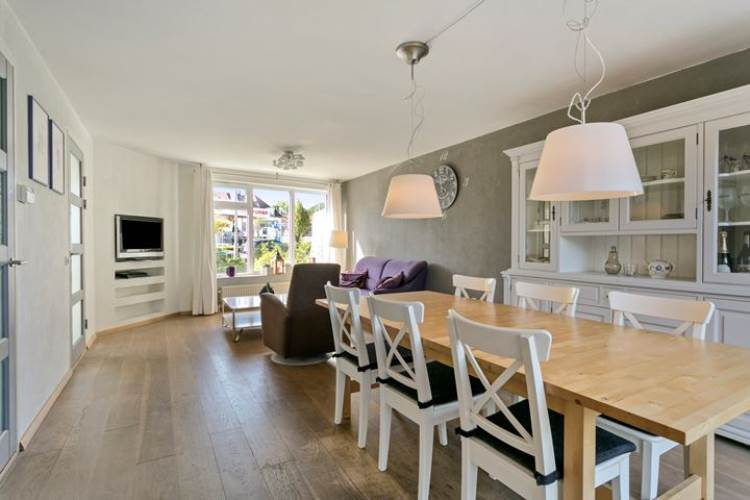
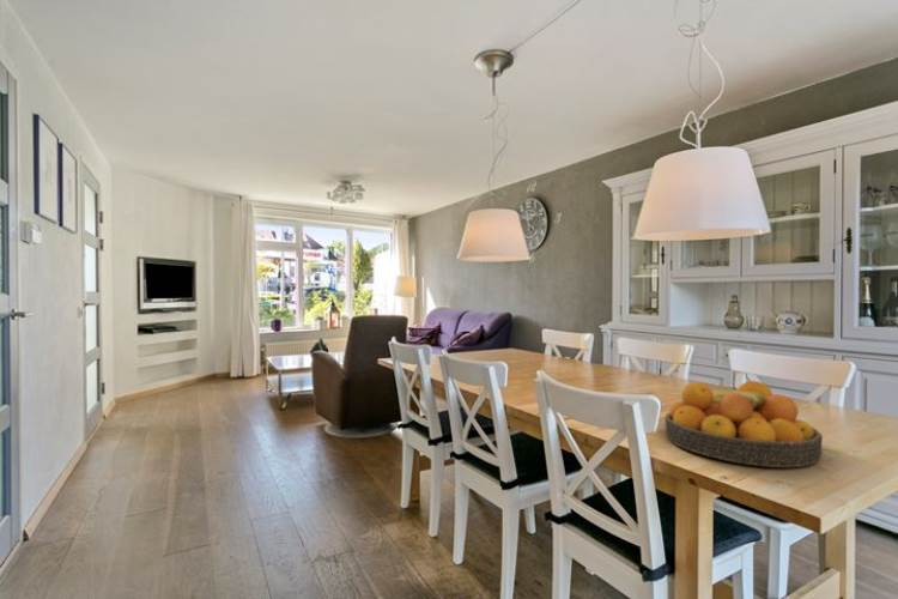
+ fruit bowl [663,380,824,468]
